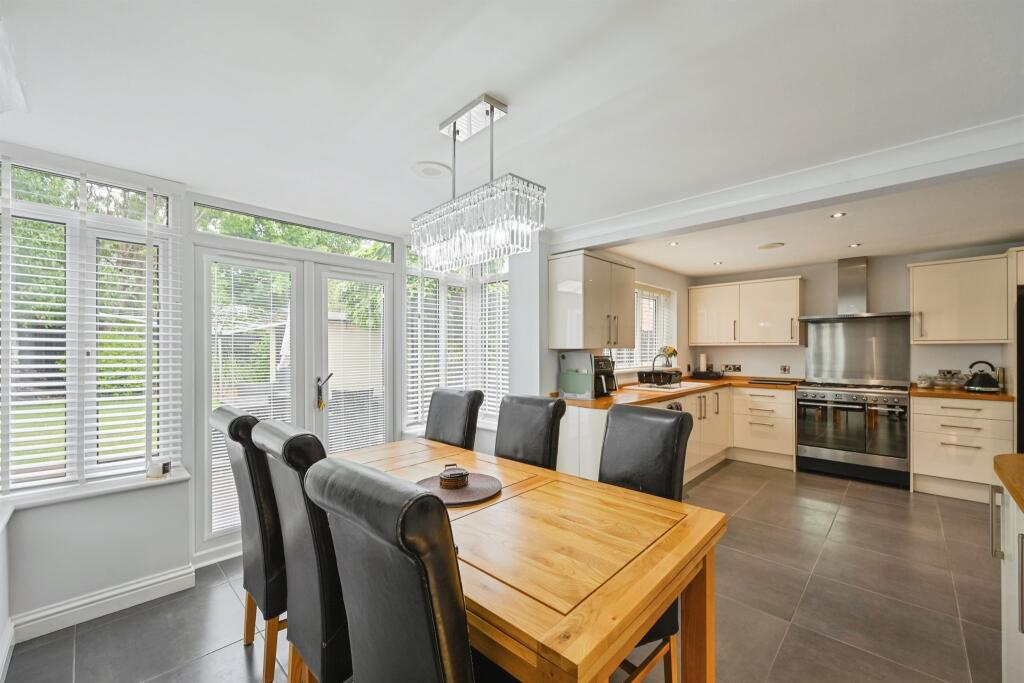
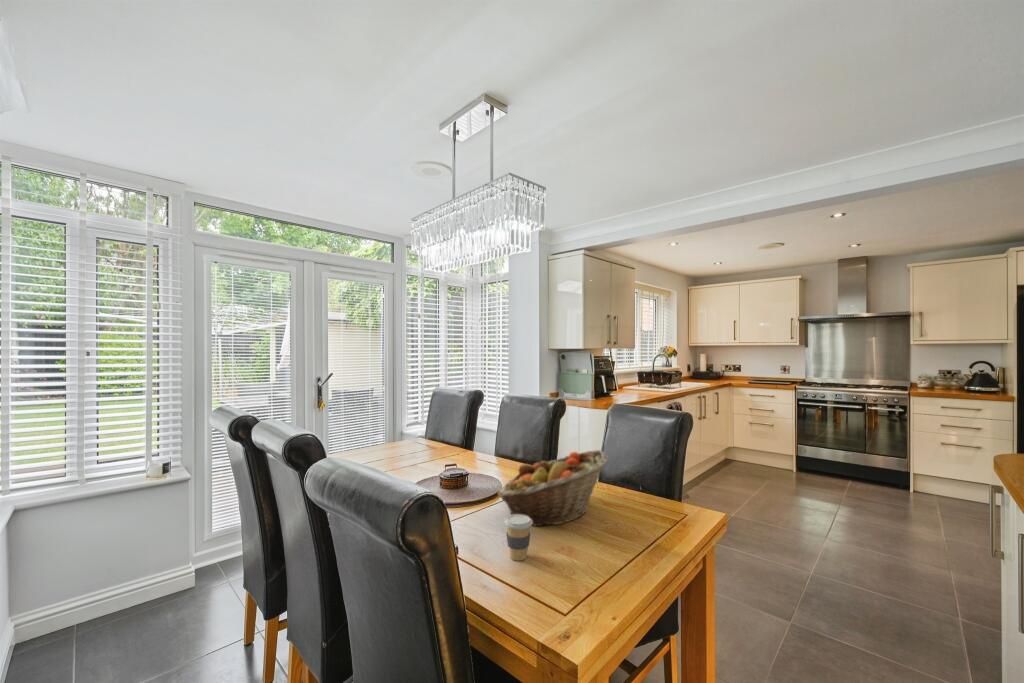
+ coffee cup [504,515,532,562]
+ fruit basket [497,449,609,527]
